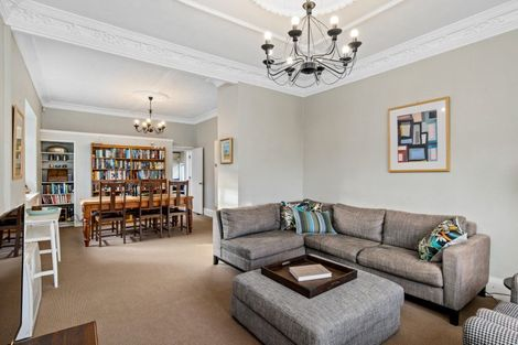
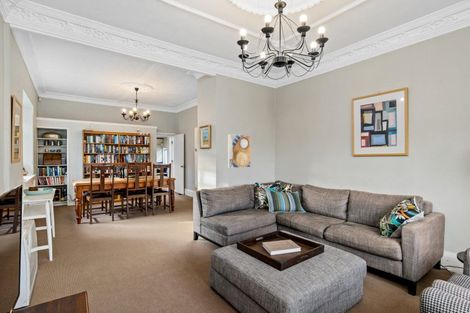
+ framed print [227,133,252,169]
